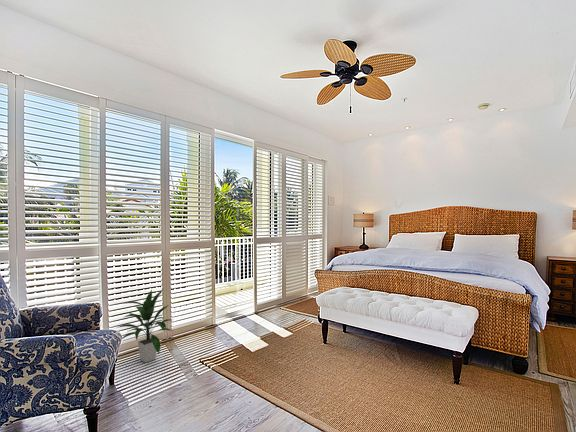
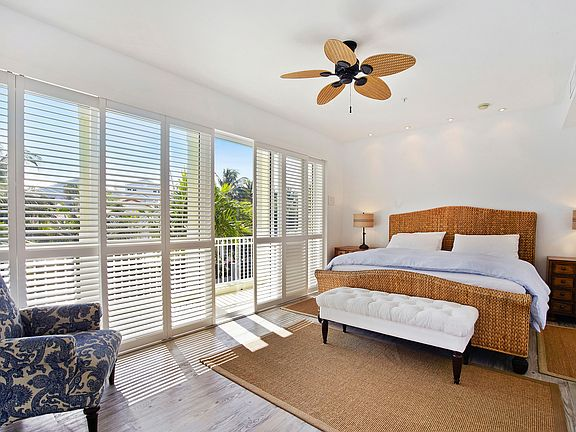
- indoor plant [113,289,173,364]
